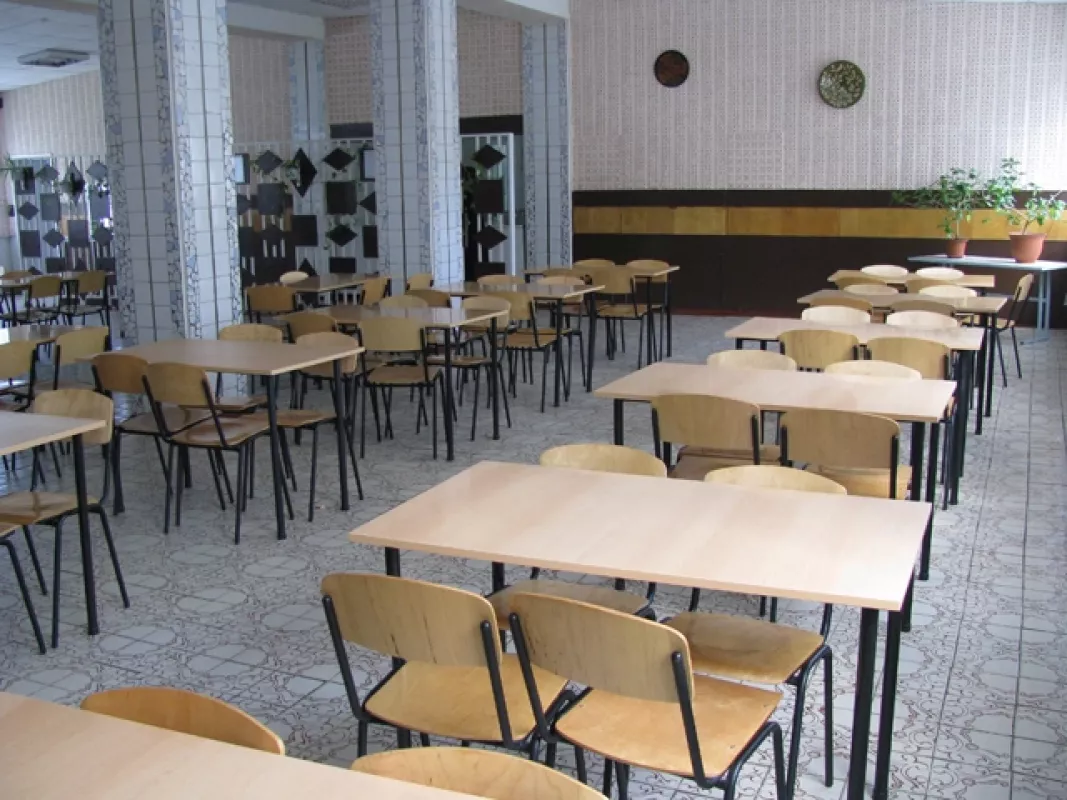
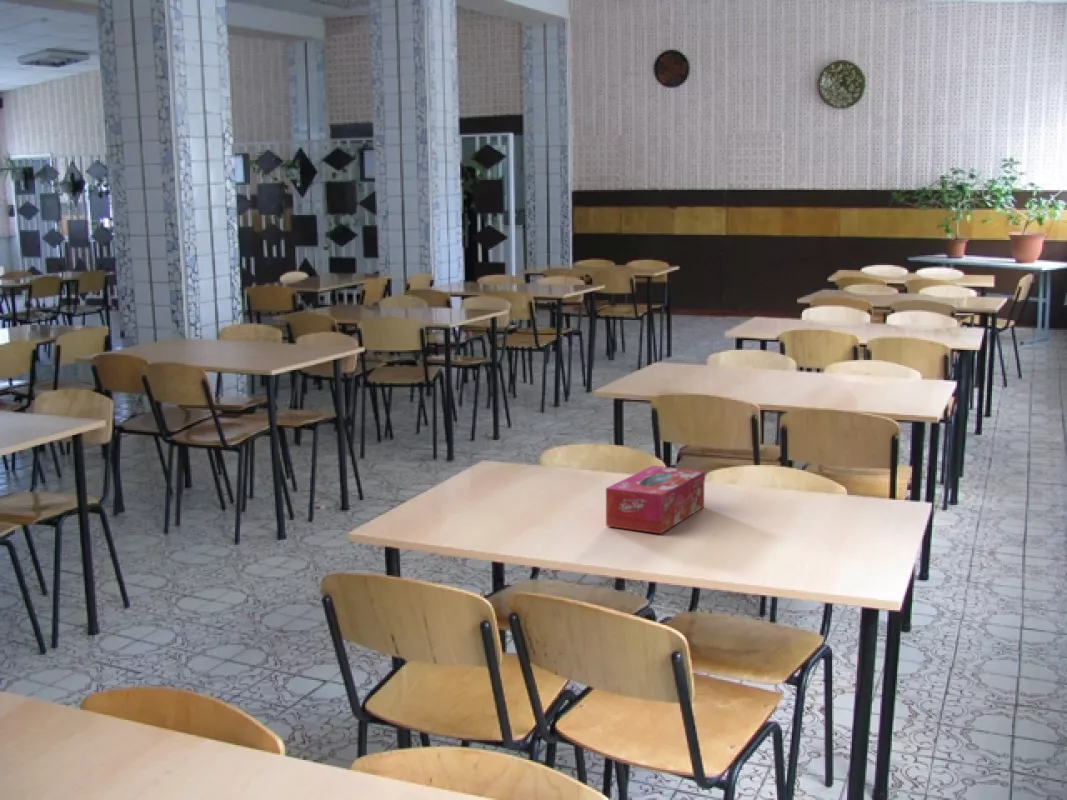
+ tissue box [605,465,706,535]
